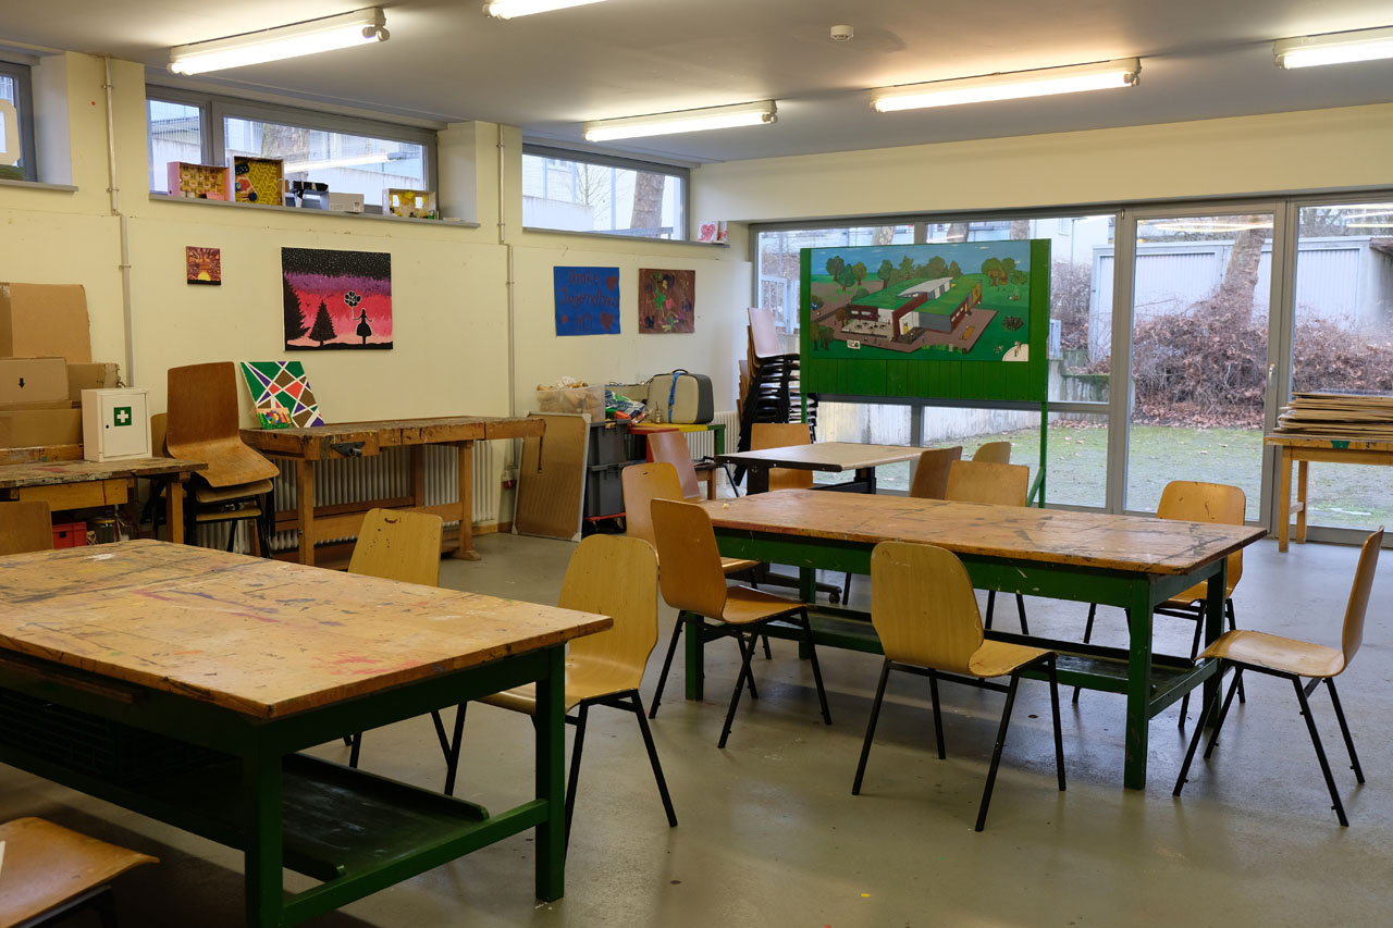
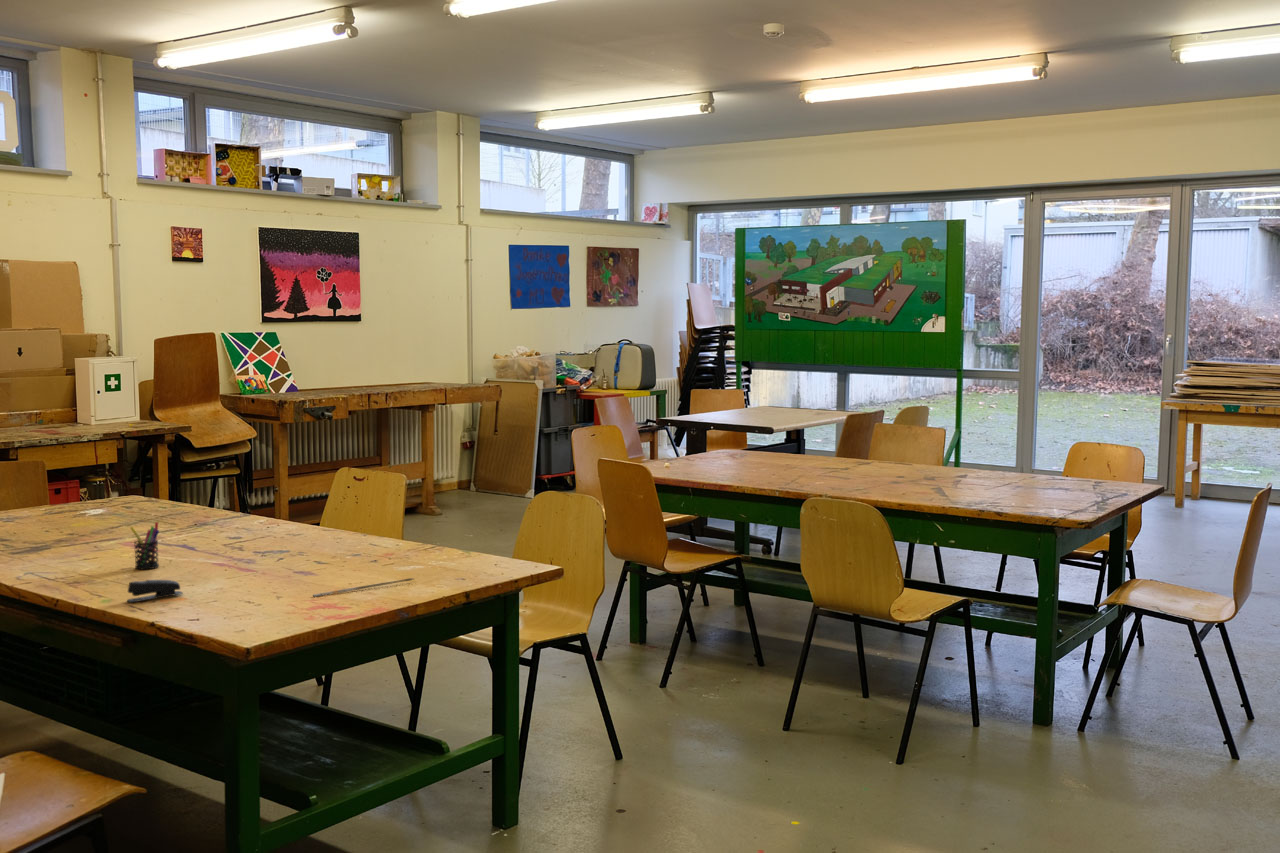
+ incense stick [312,577,416,598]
+ pen holder [129,521,160,571]
+ stapler [126,579,184,604]
